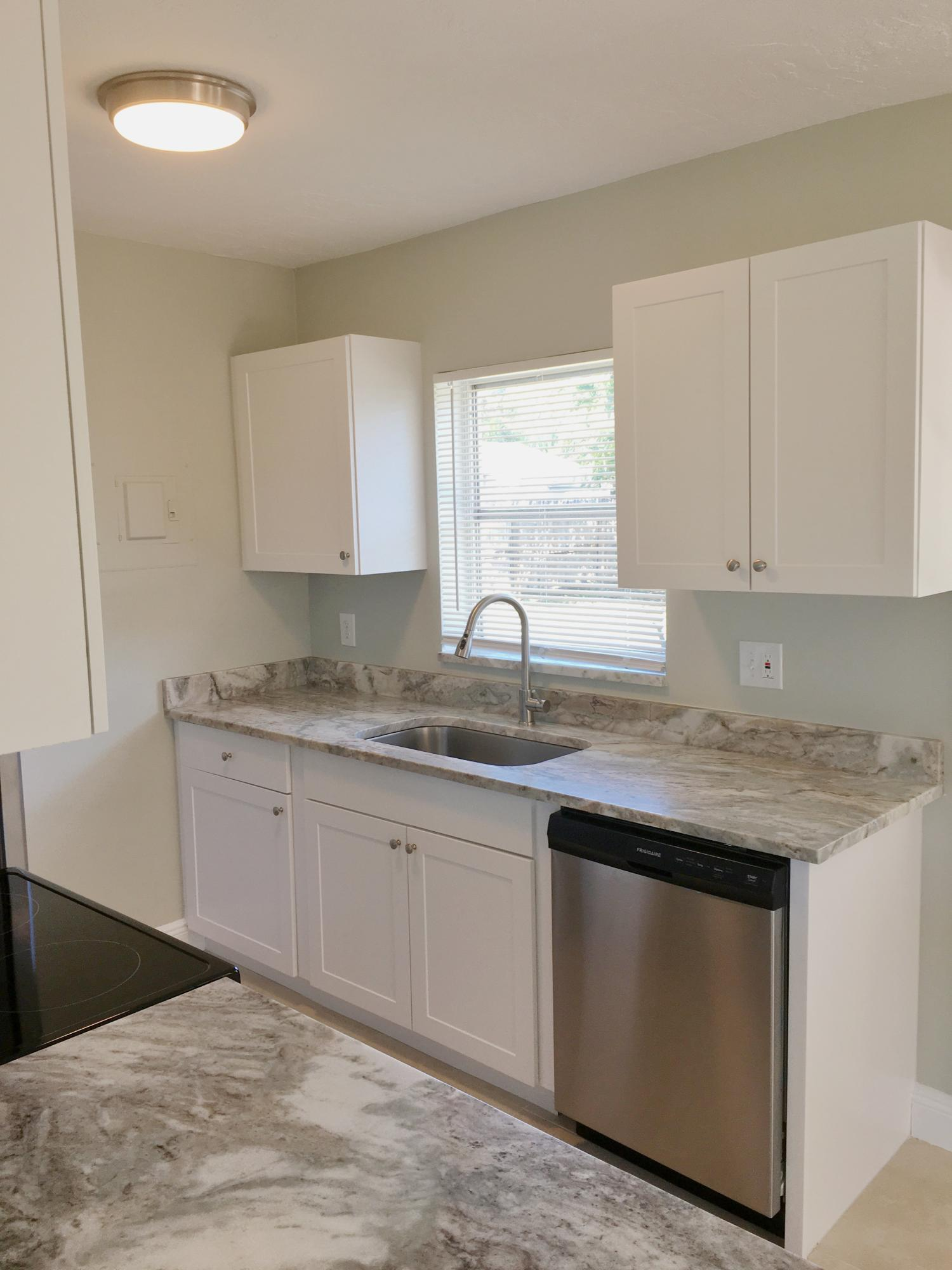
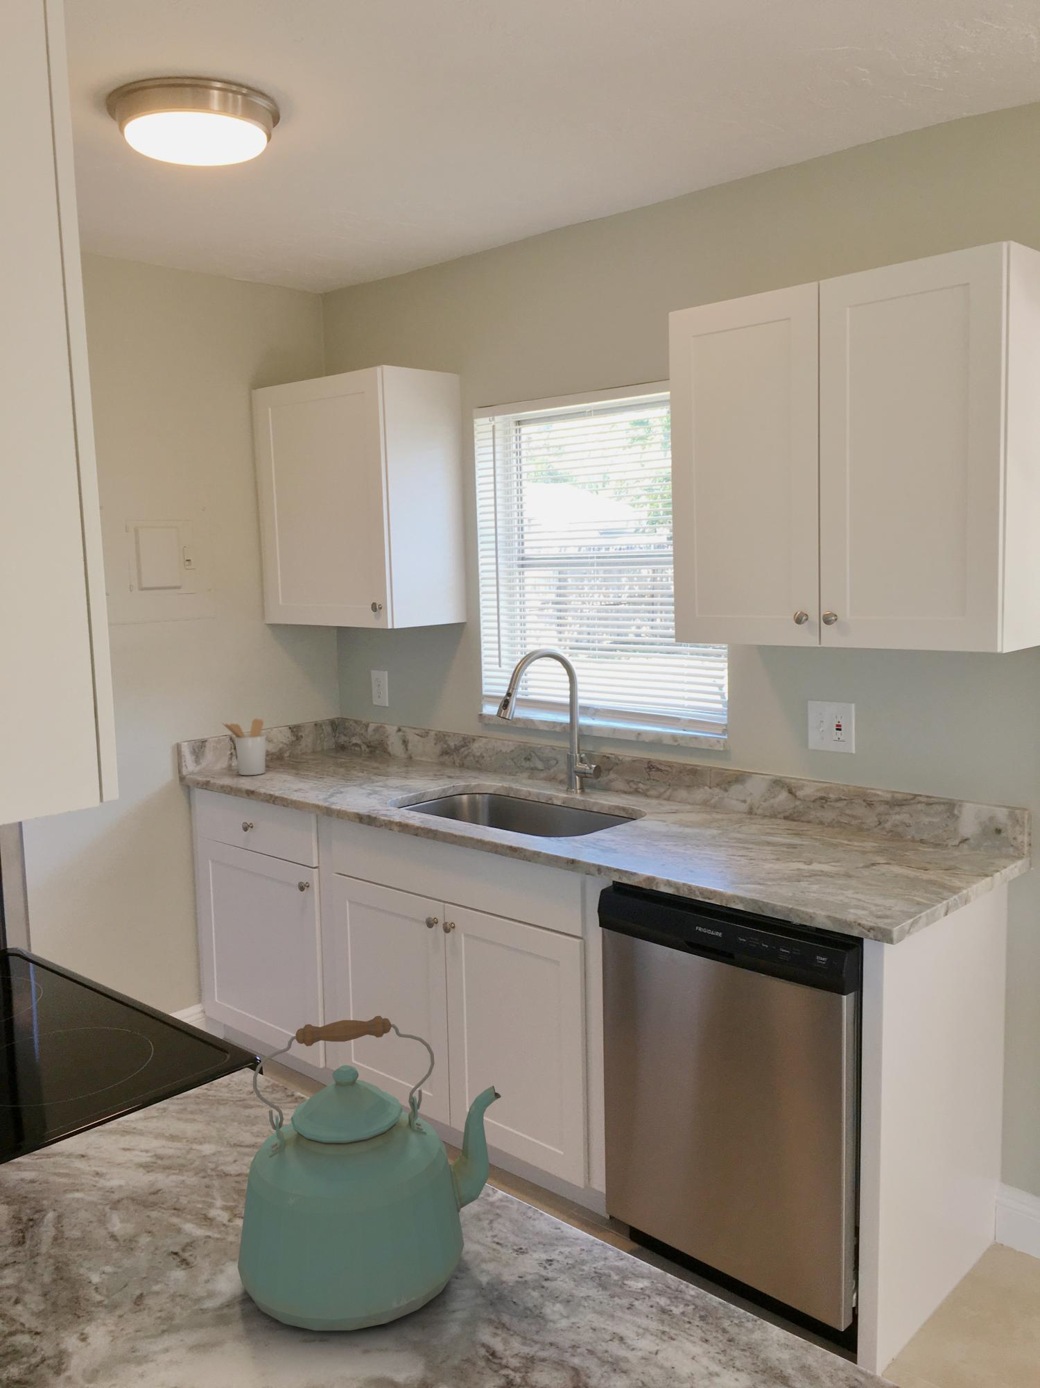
+ utensil holder [221,718,267,776]
+ kettle [237,1015,501,1331]
